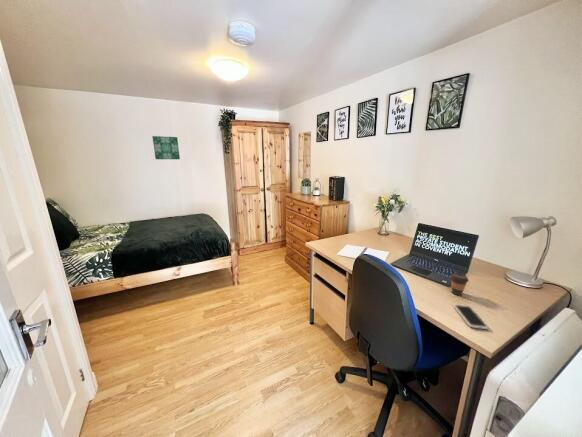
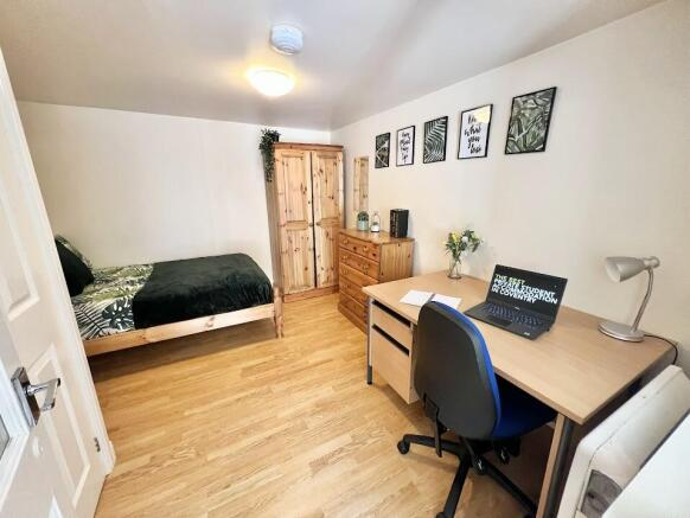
- smartphone [453,304,489,330]
- wall art [151,135,181,160]
- coffee cup [449,272,470,296]
